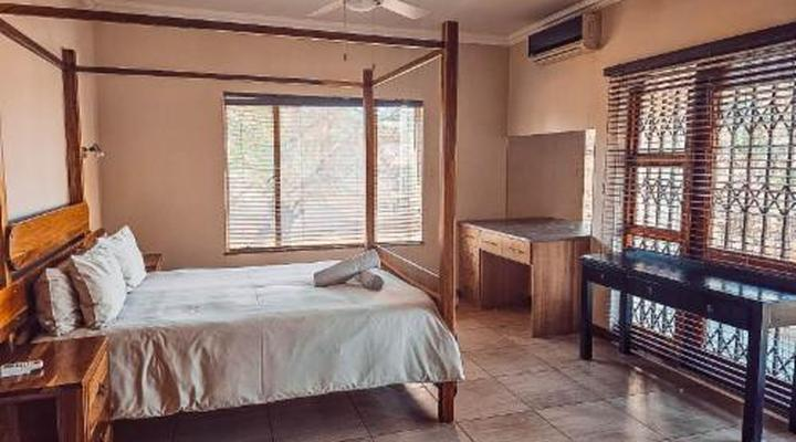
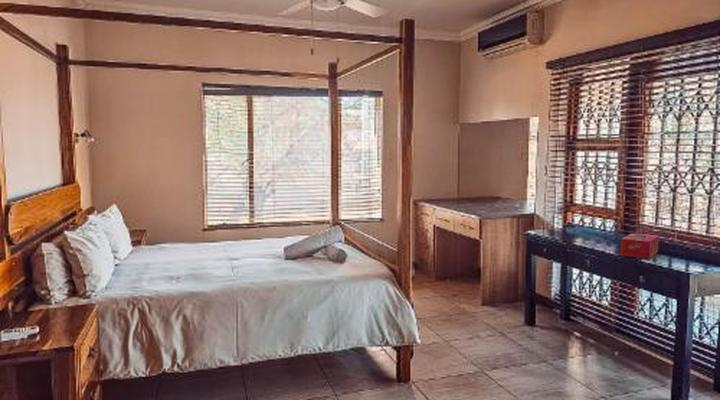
+ tissue box [619,233,660,260]
